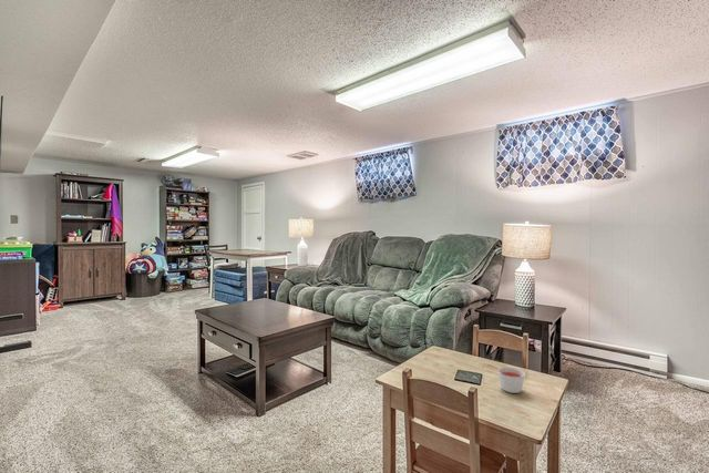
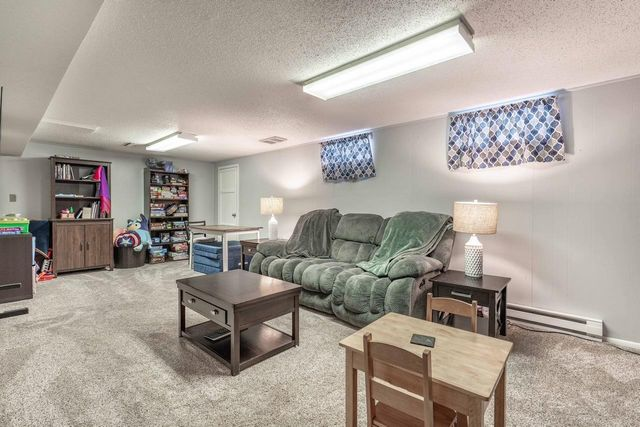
- candle [496,367,526,394]
